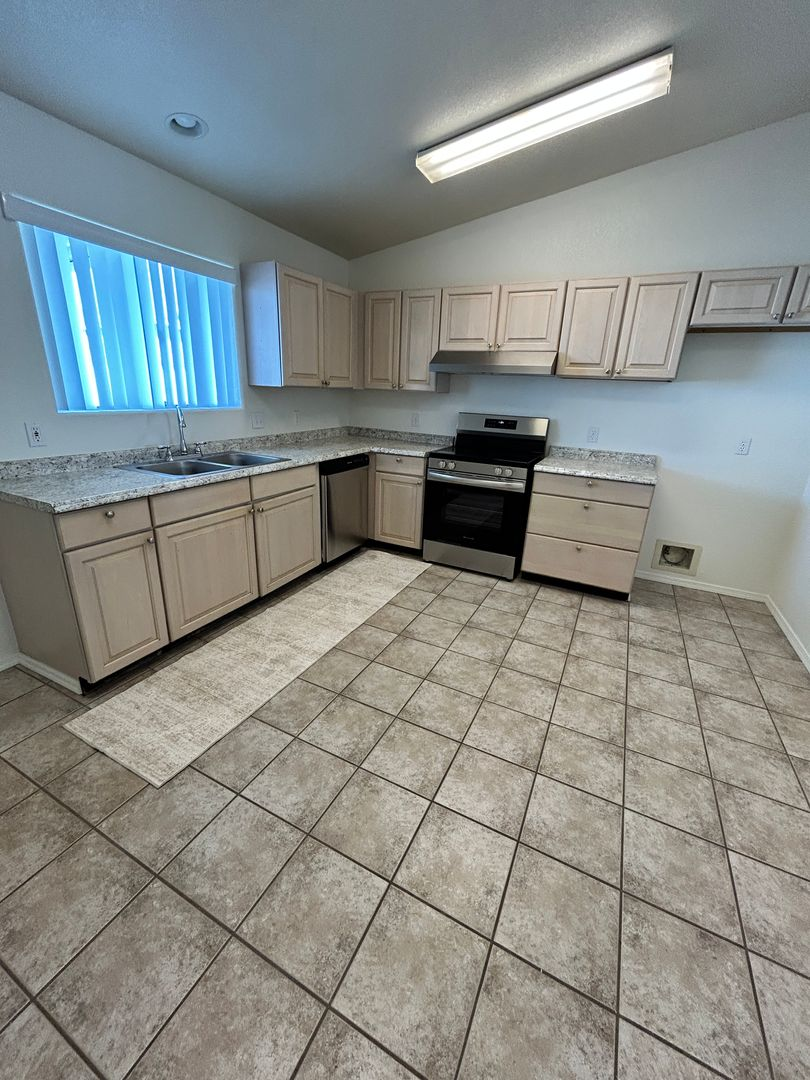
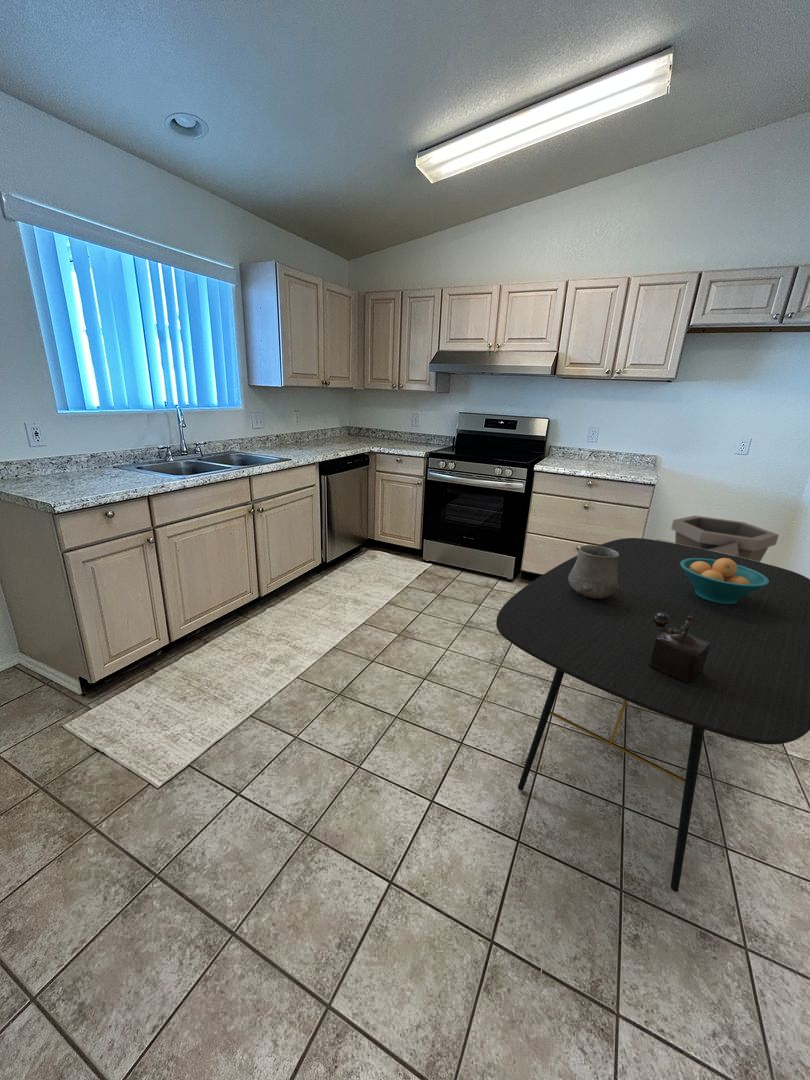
+ pepper mill [649,612,710,684]
+ dining table [495,537,810,893]
+ ceramic cup [568,544,619,599]
+ bucket [670,515,780,562]
+ fruit bowl [680,558,769,605]
